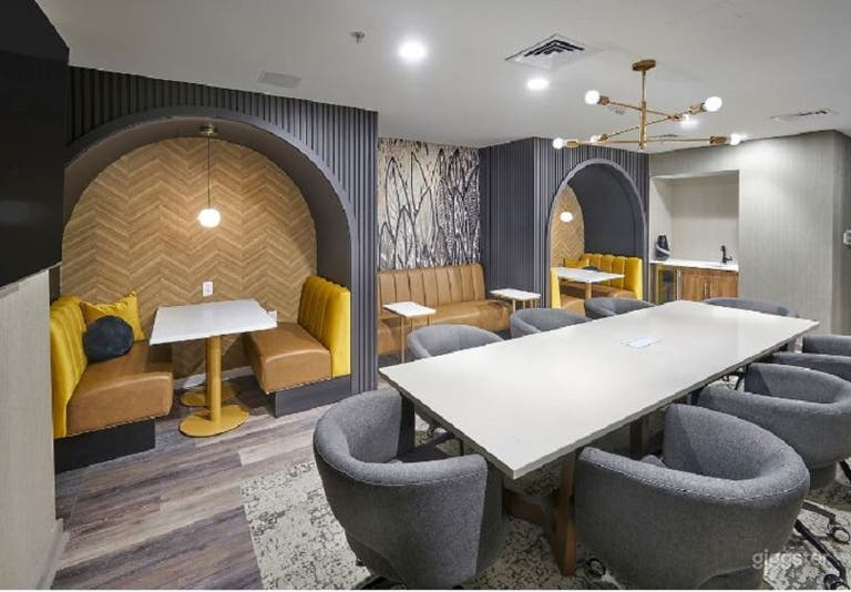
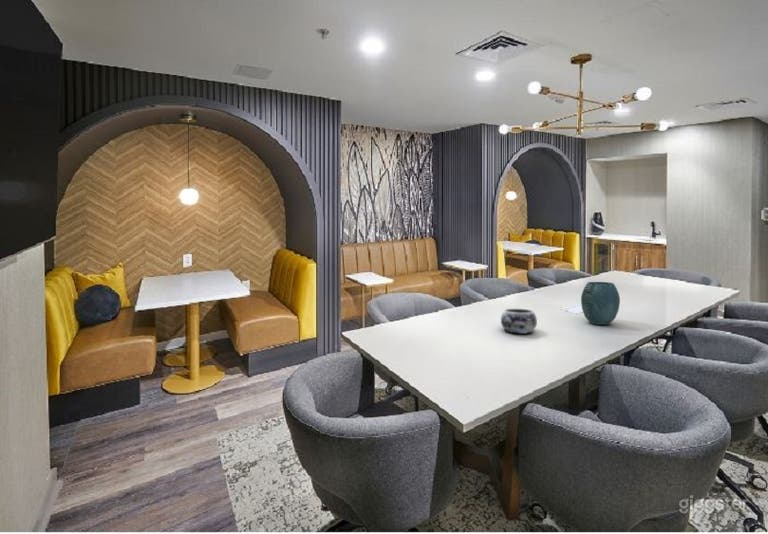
+ vase [580,281,621,326]
+ decorative bowl [500,308,538,335]
